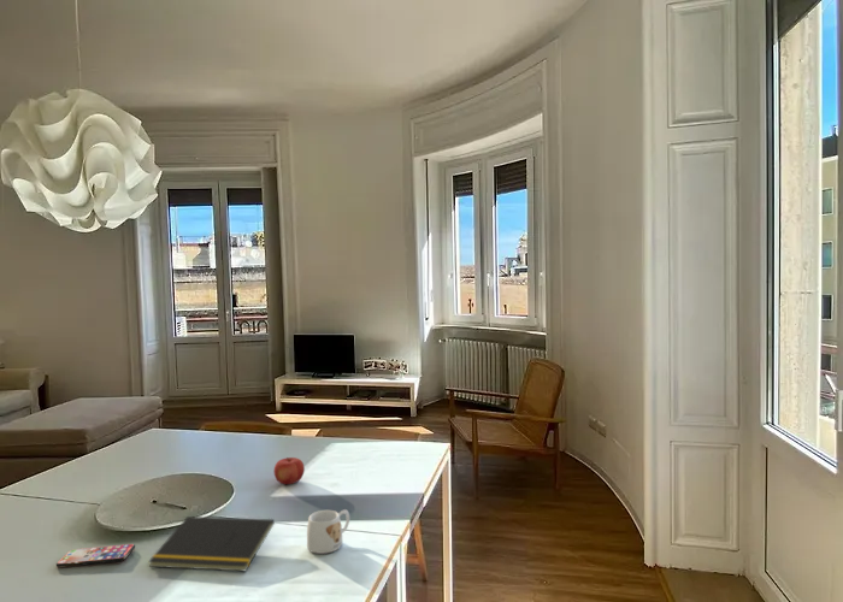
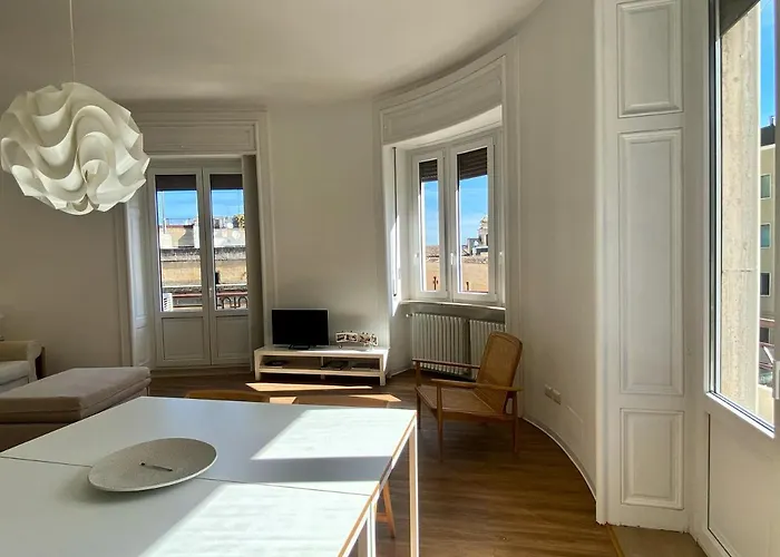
- notepad [147,515,276,572]
- mug [306,508,350,555]
- fruit [273,456,306,485]
- smartphone [55,543,136,568]
